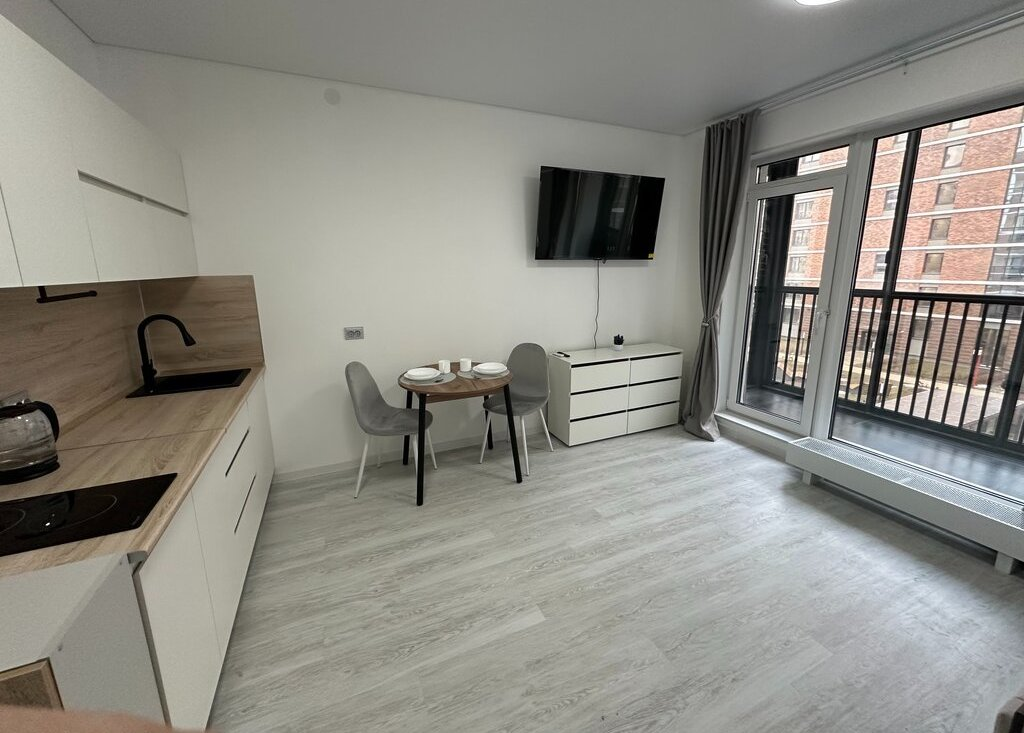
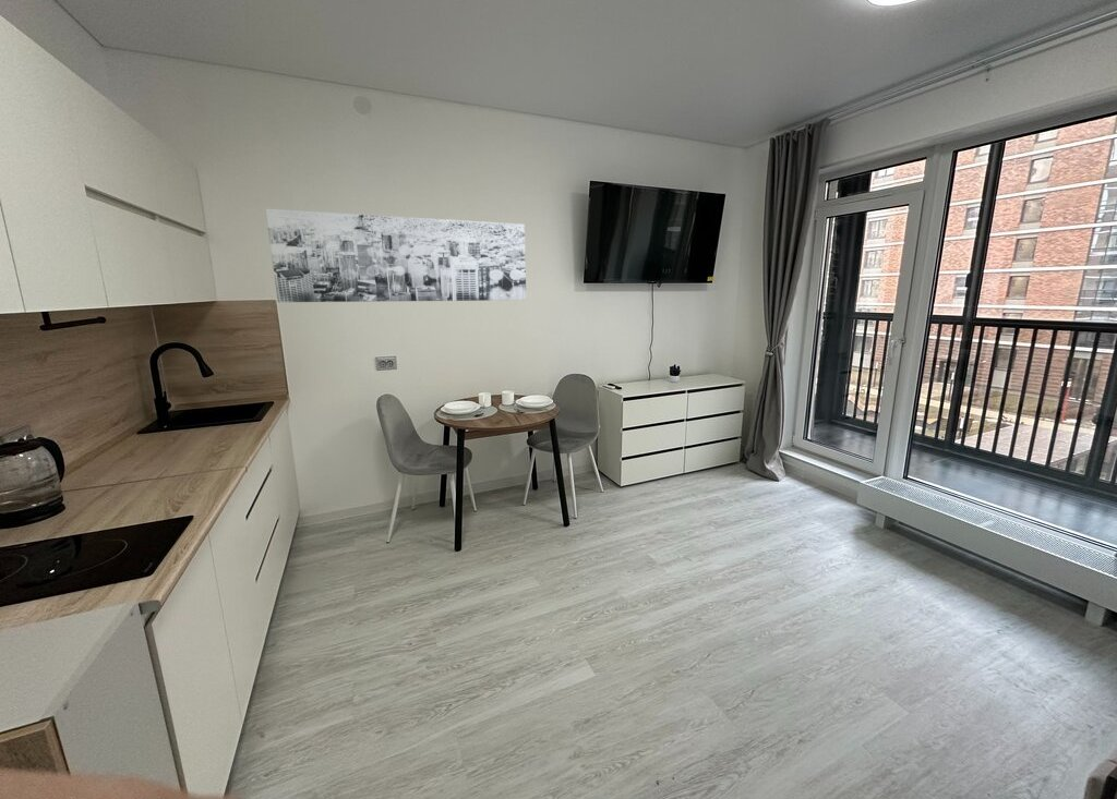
+ wall art [264,208,527,303]
